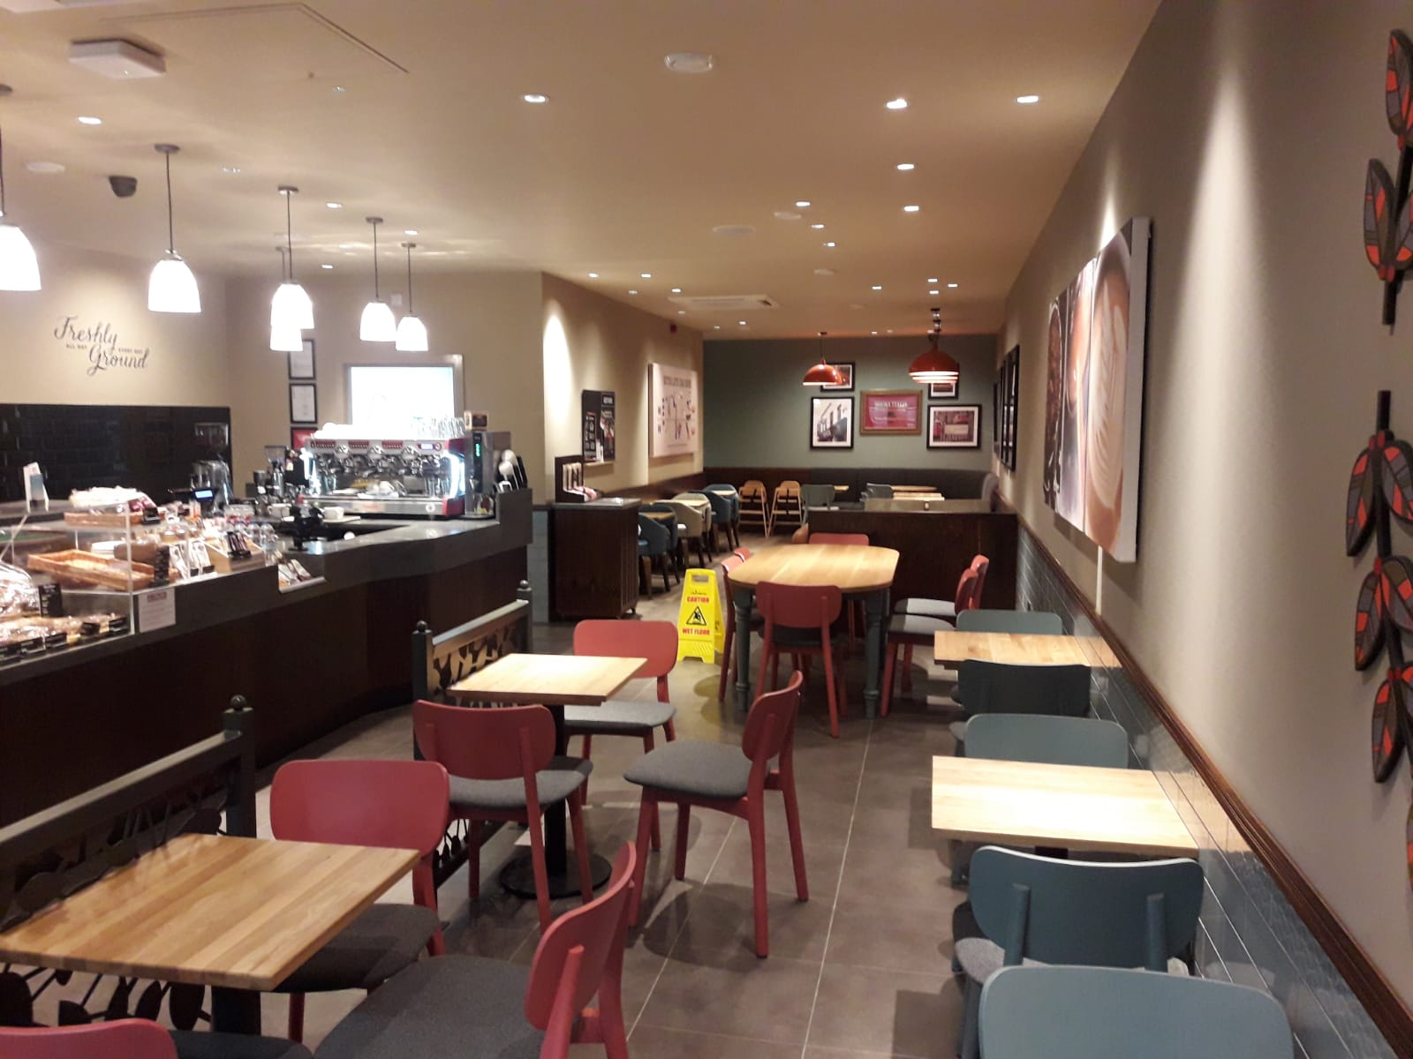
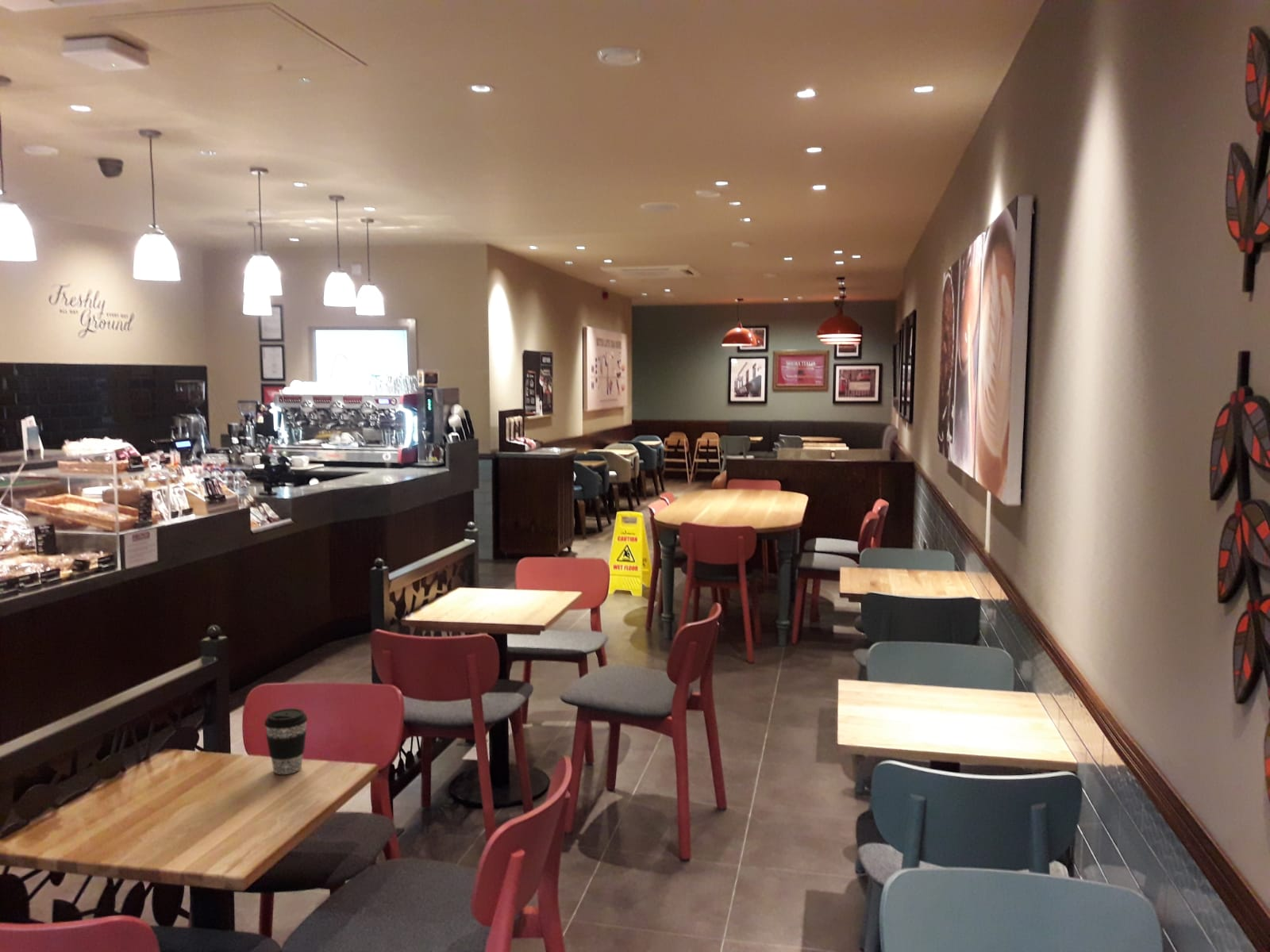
+ coffee cup [264,708,308,775]
